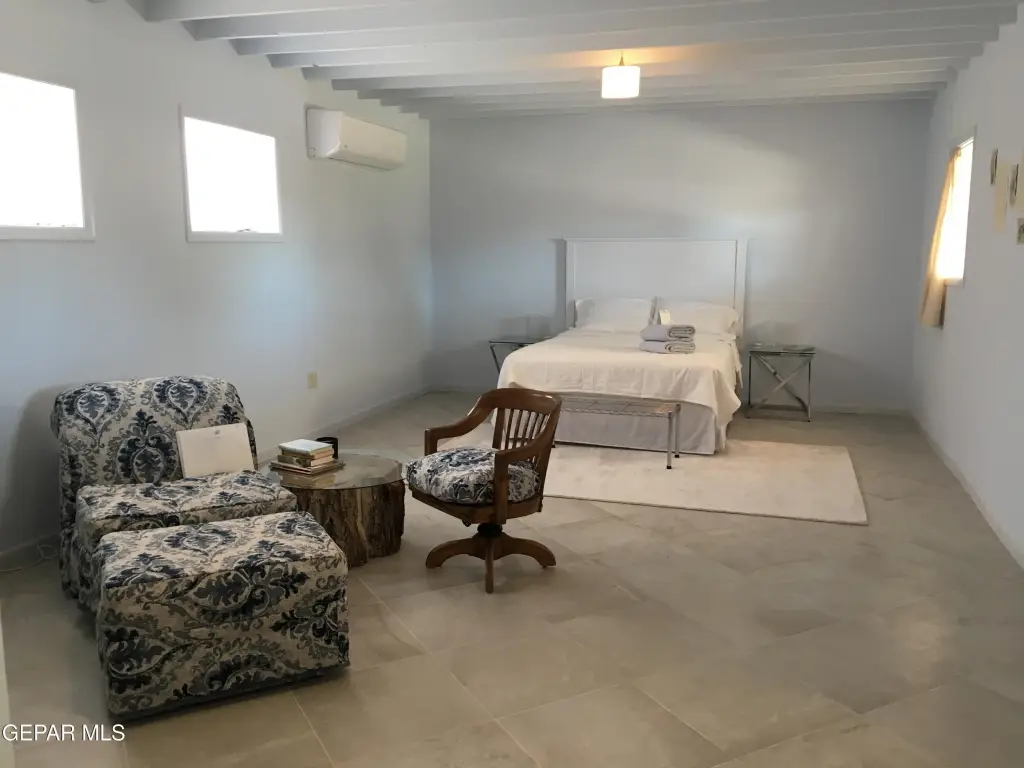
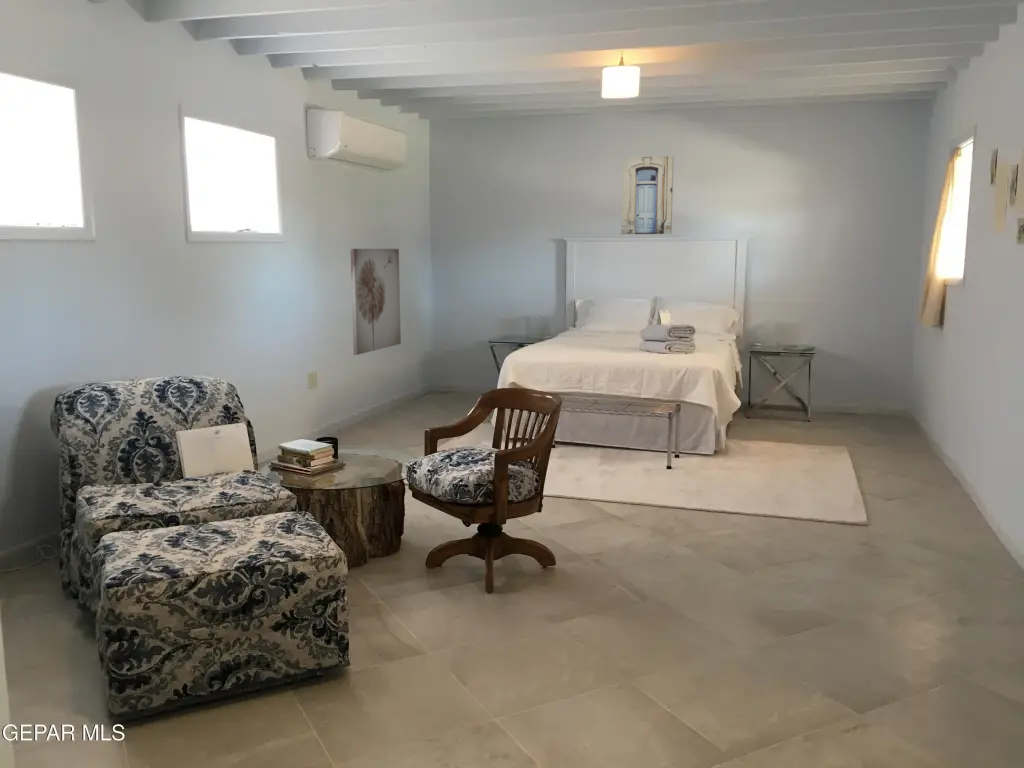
+ wall art [620,155,675,235]
+ wall art [350,248,402,356]
